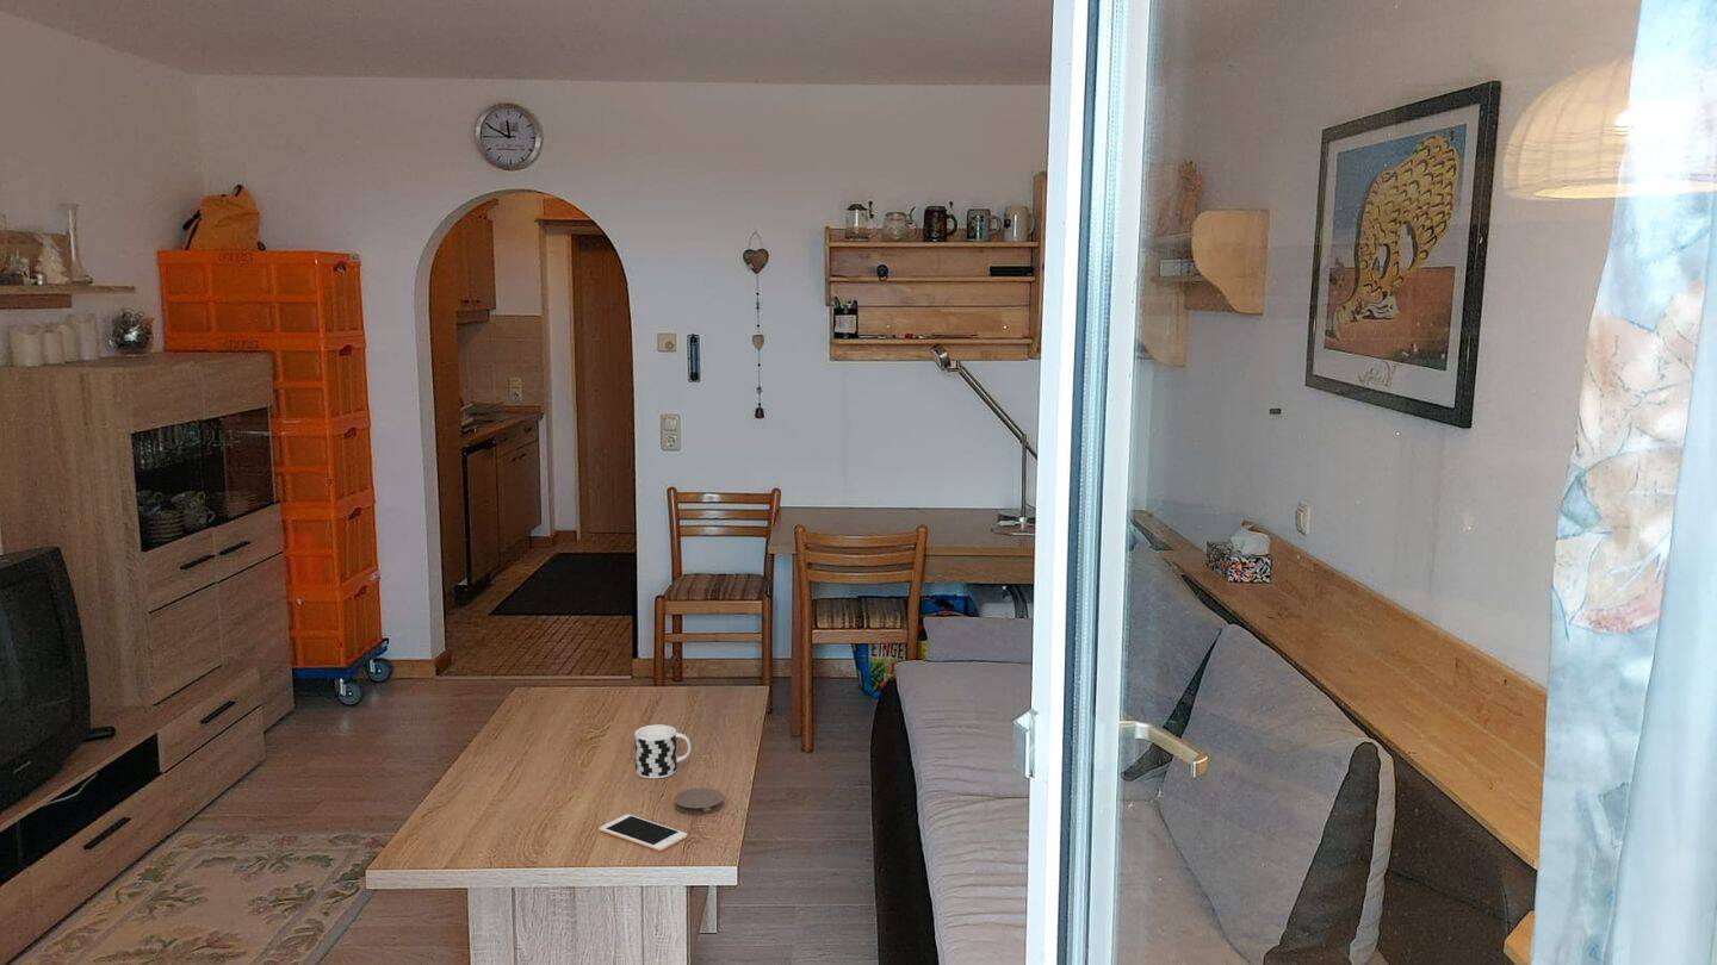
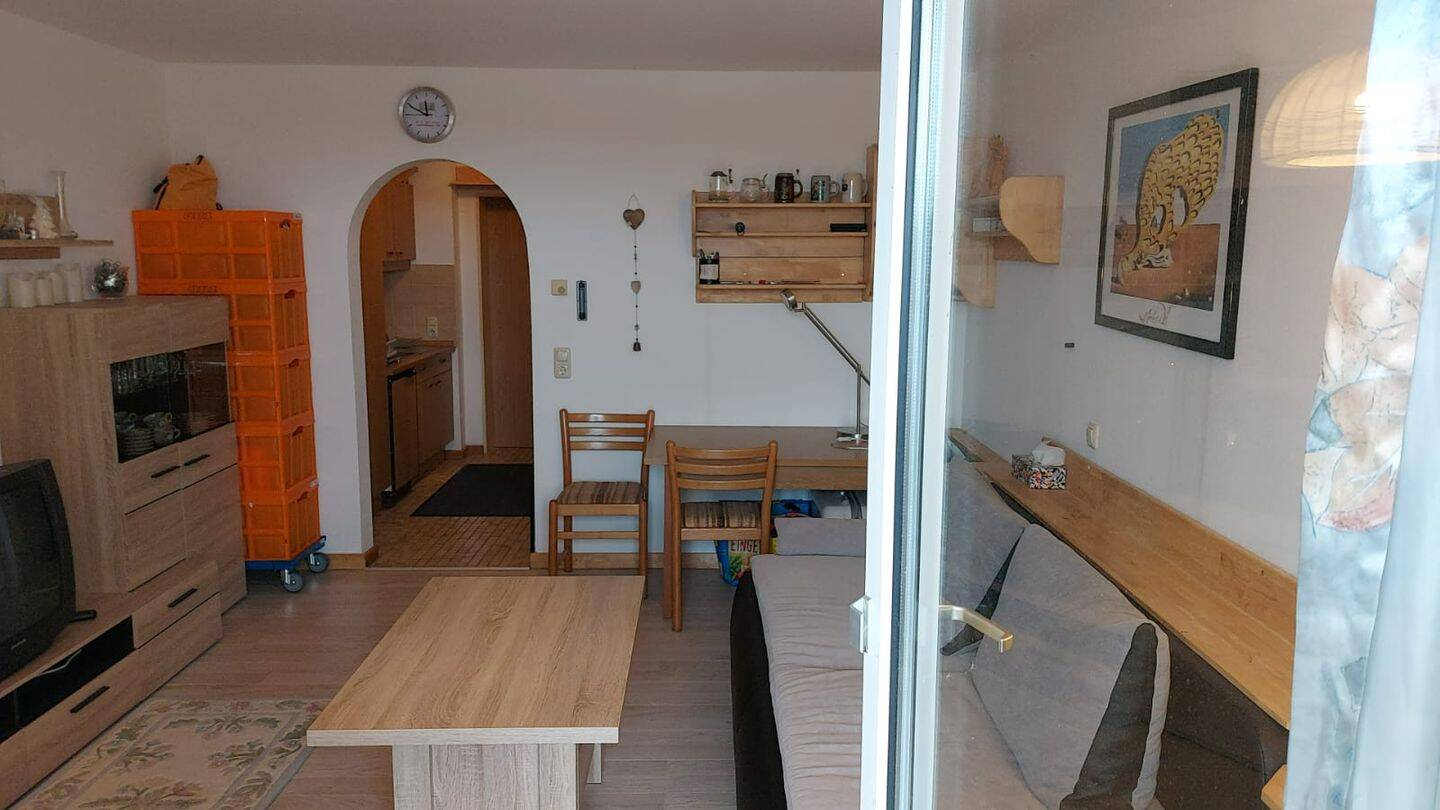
- cup [633,723,692,779]
- coaster [674,786,725,816]
- cell phone [599,813,689,852]
